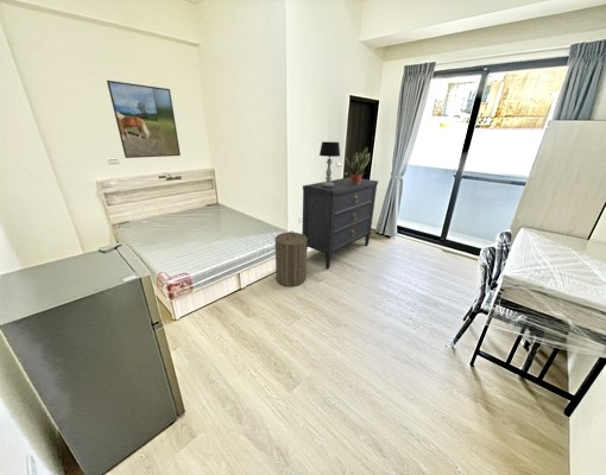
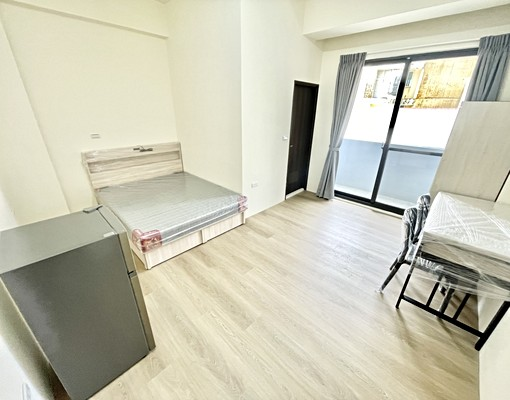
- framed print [106,80,182,159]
- table lamp [318,141,341,186]
- laundry hamper [273,230,308,287]
- potted plant [345,147,371,184]
- dresser [301,176,379,270]
